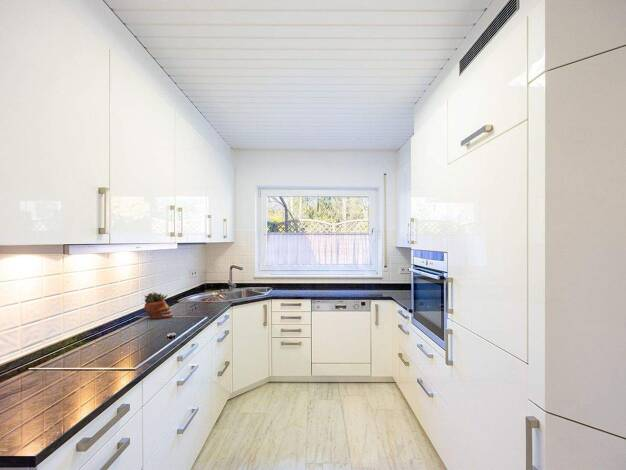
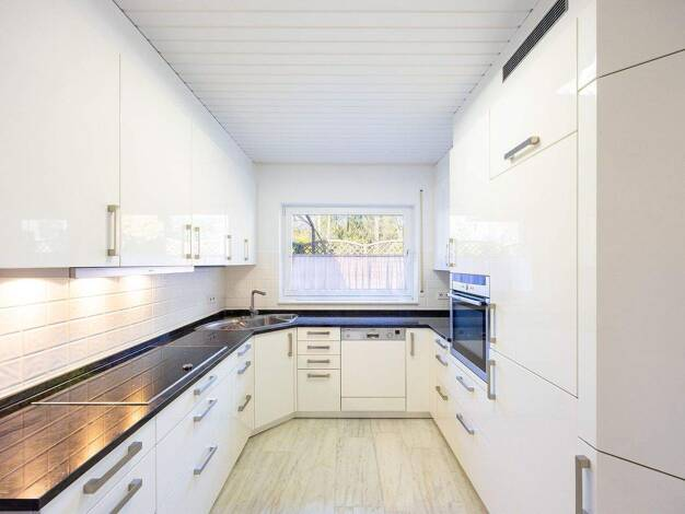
- succulent planter [144,291,174,320]
